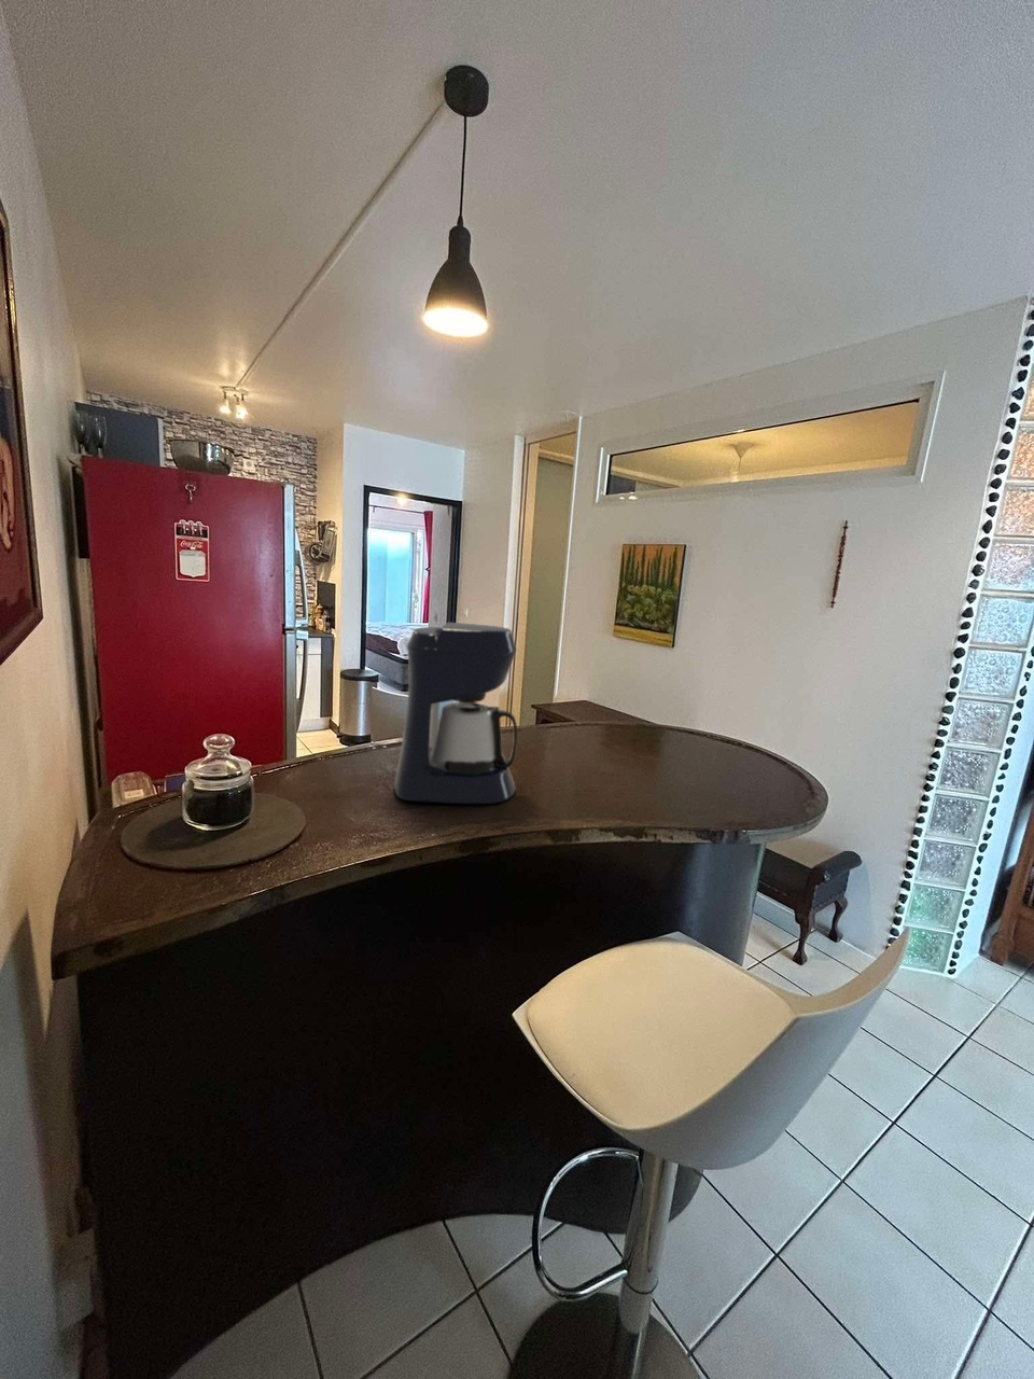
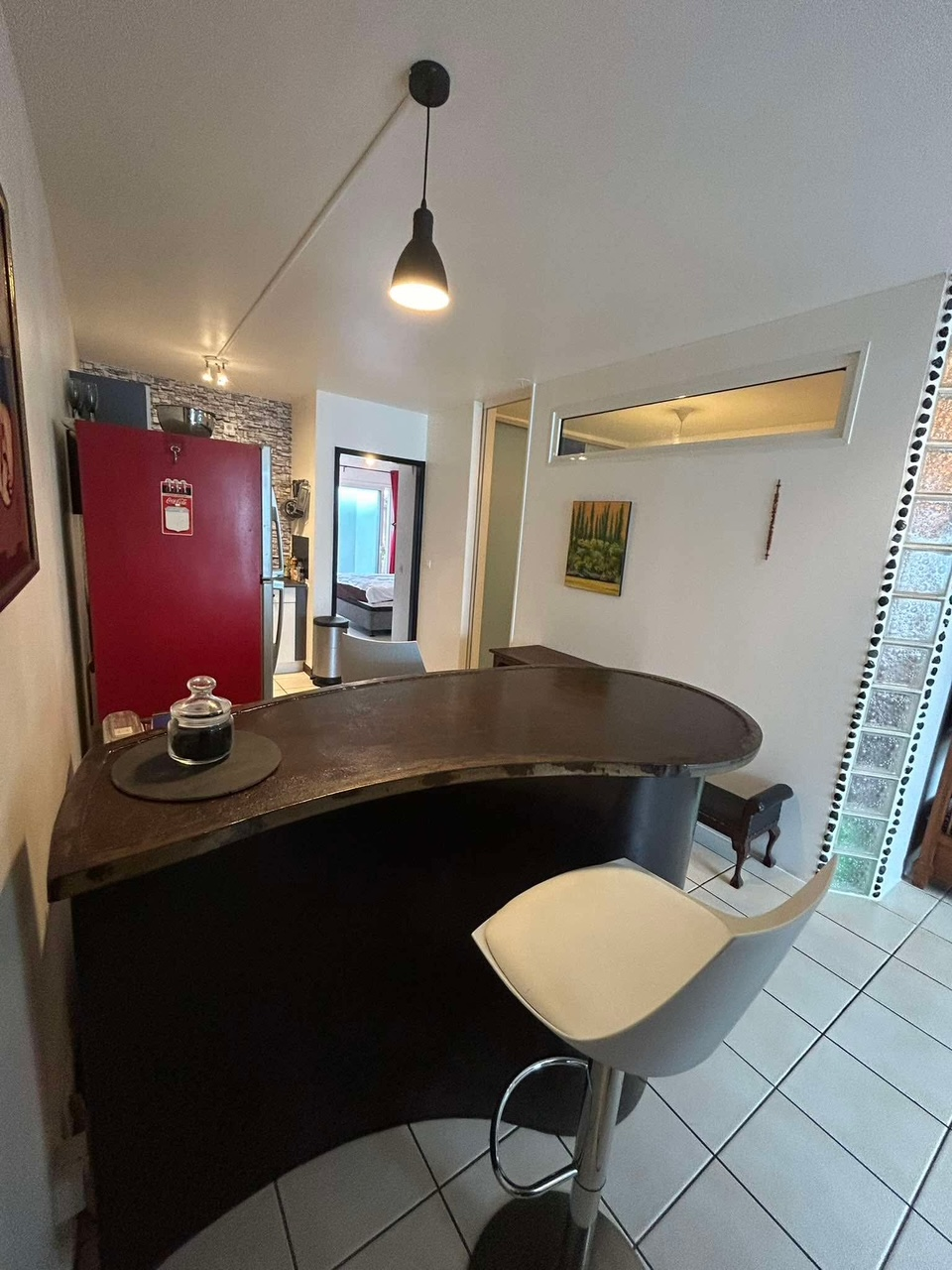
- coffee maker [393,621,518,805]
